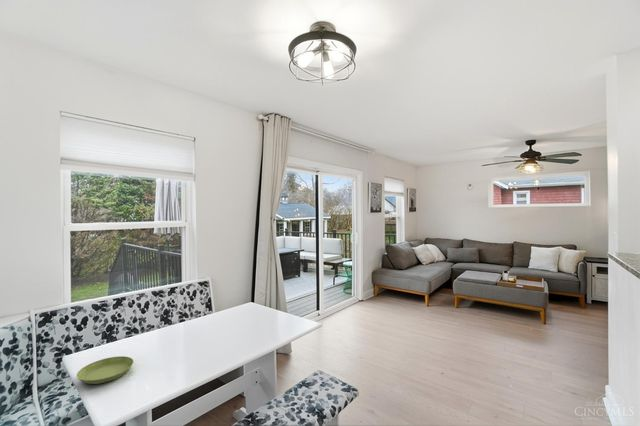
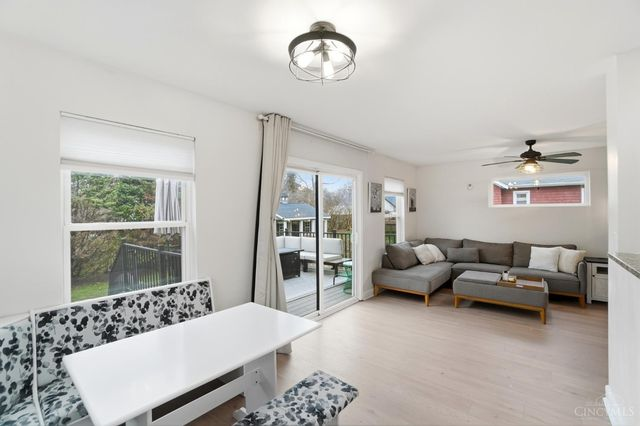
- saucer [76,355,135,385]
